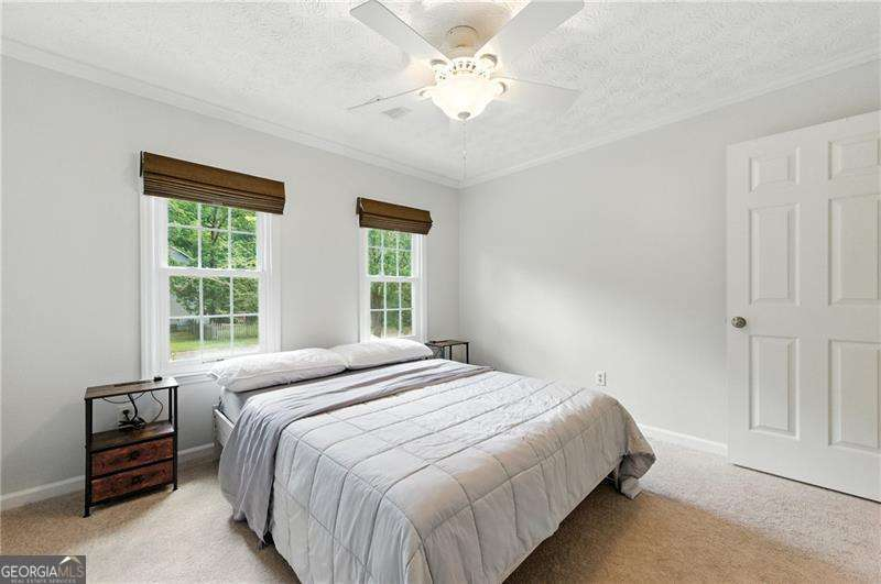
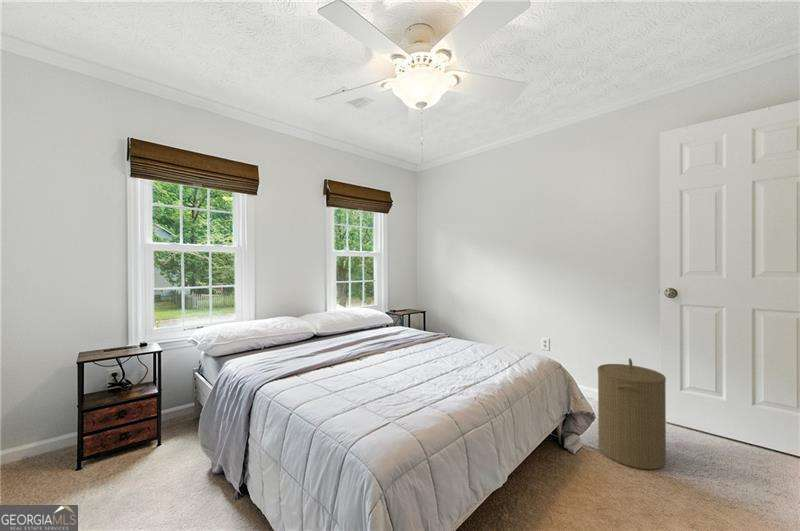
+ laundry hamper [597,358,667,470]
